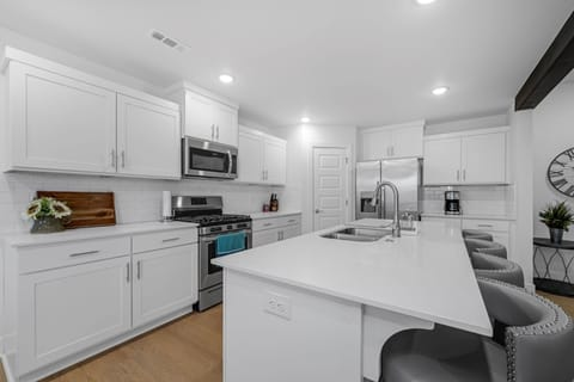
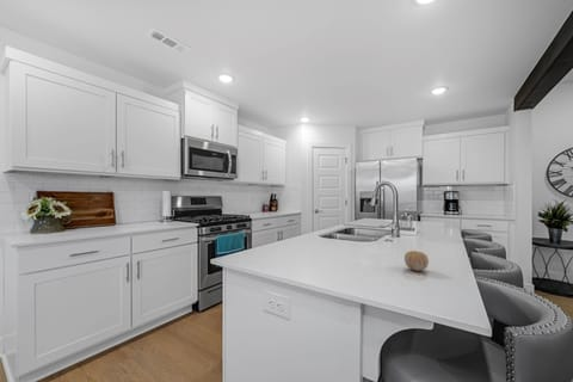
+ fruit [403,249,430,272]
